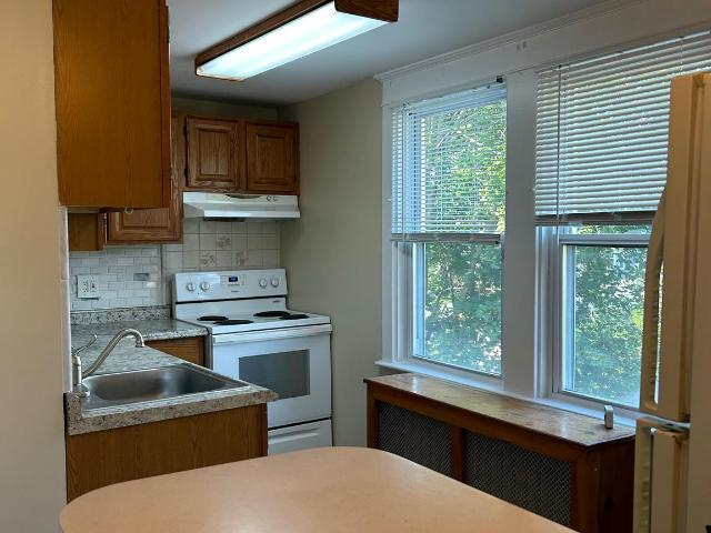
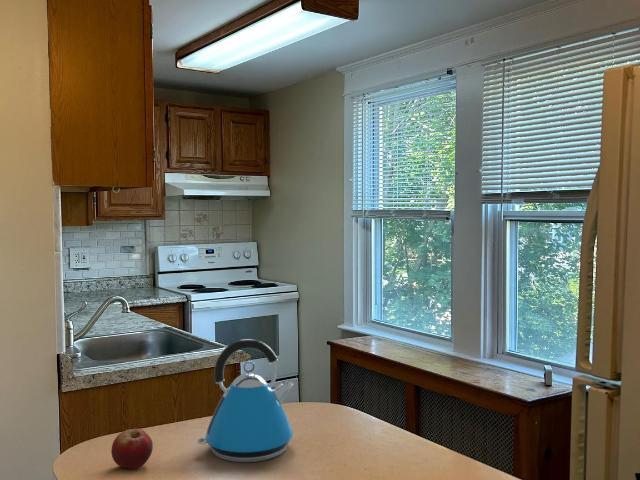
+ fruit [110,428,154,470]
+ kettle [197,338,294,463]
